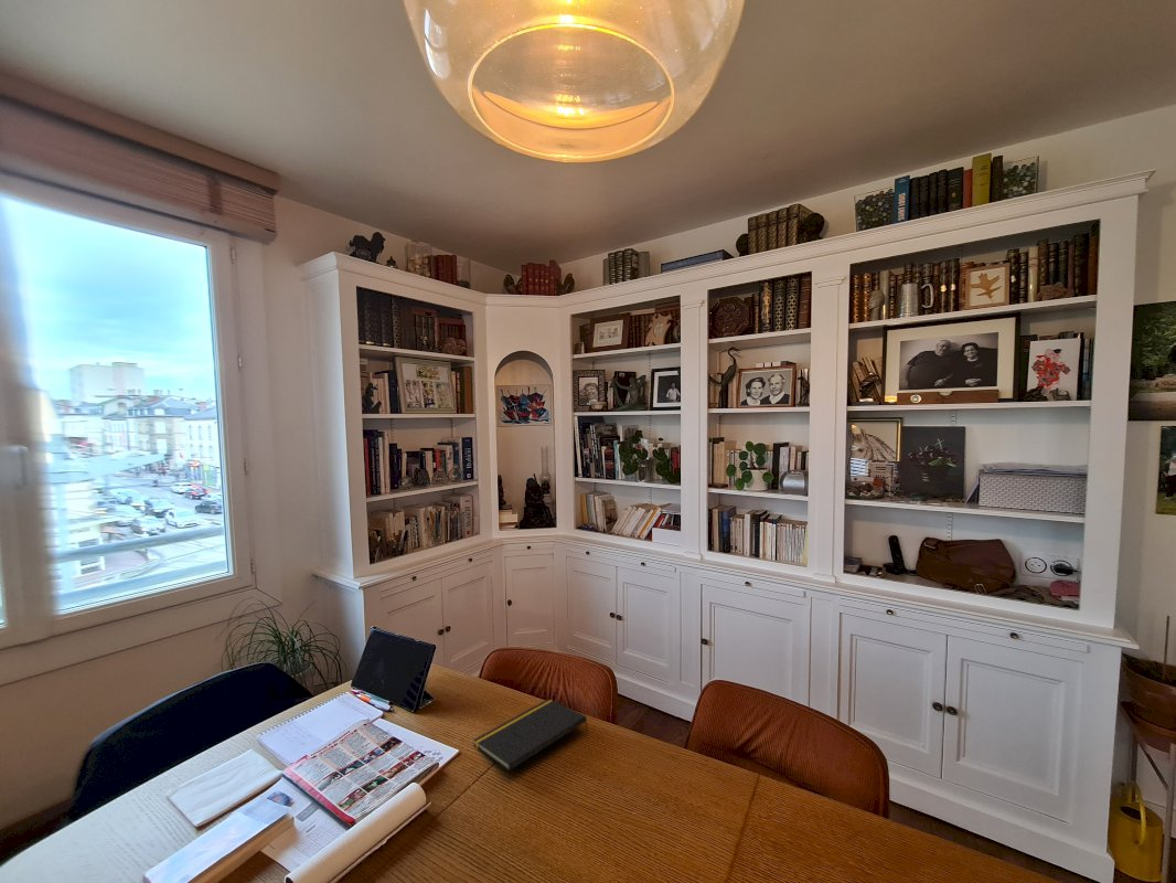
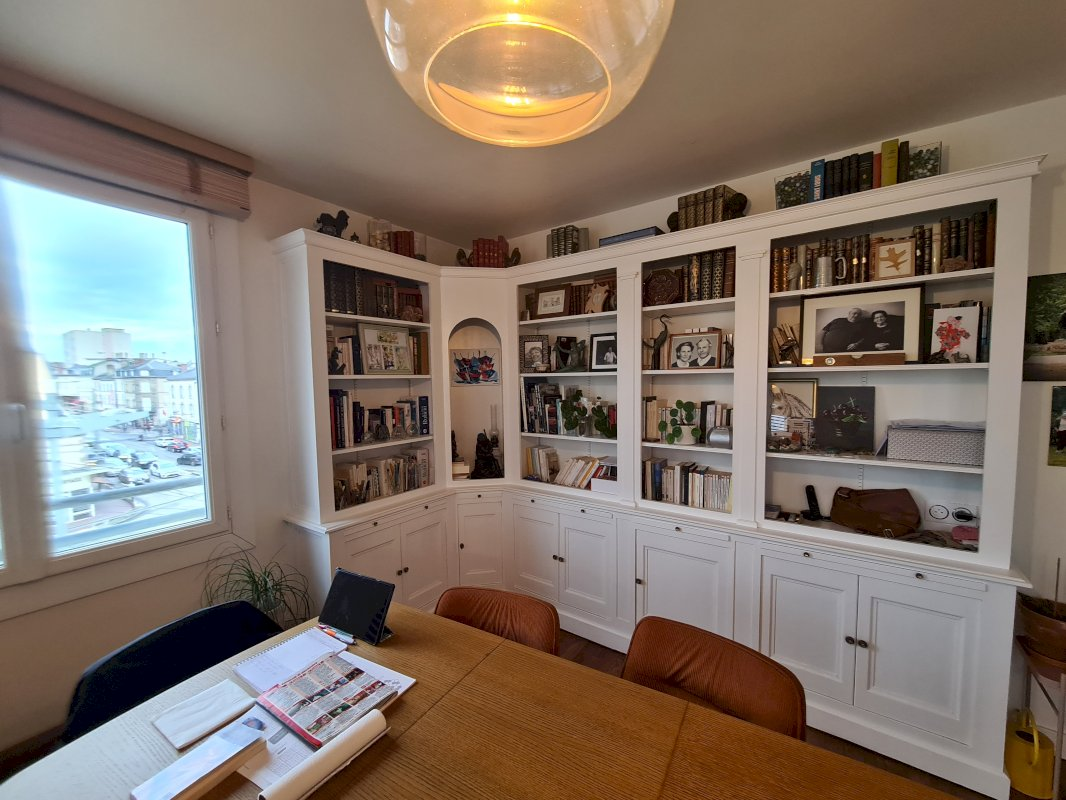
- notepad [472,698,589,772]
